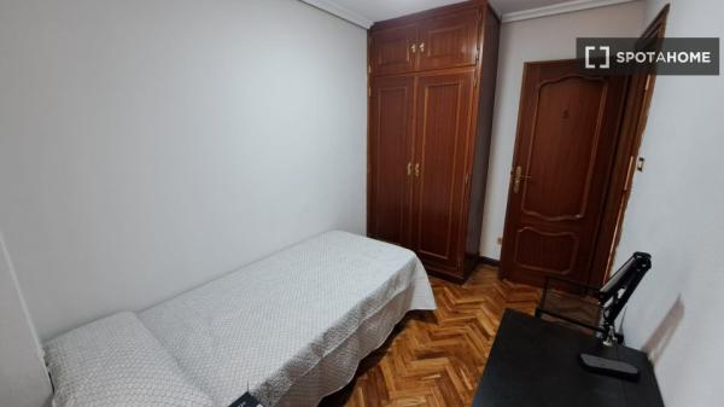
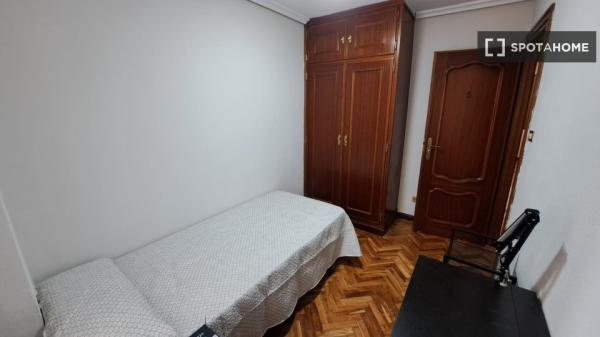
- remote control [576,351,642,380]
